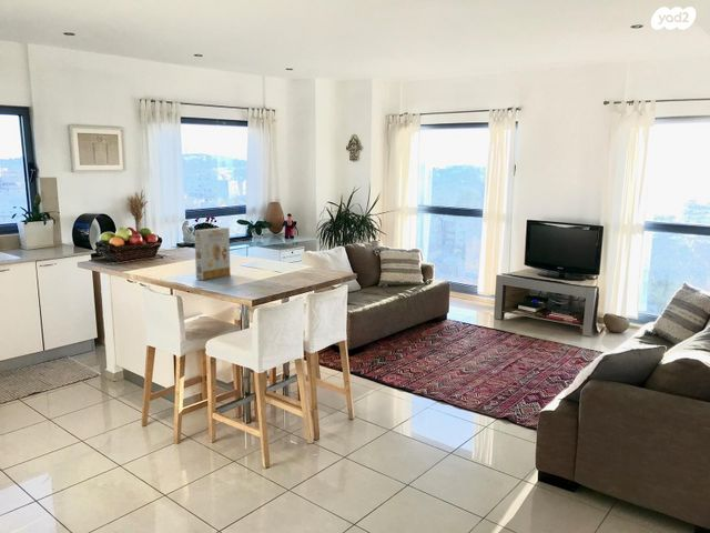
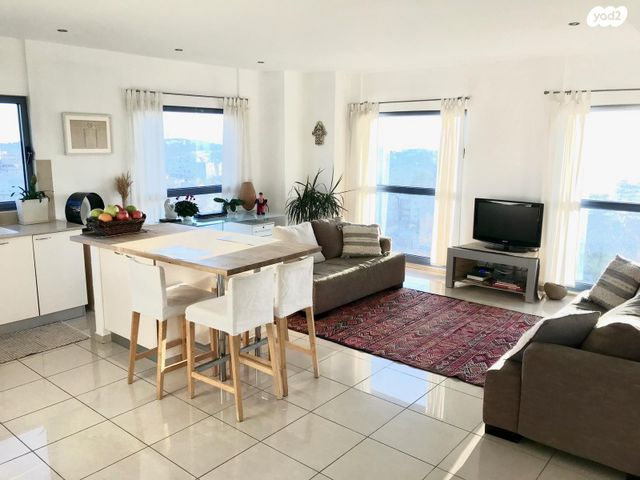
- cereal box [193,227,231,281]
